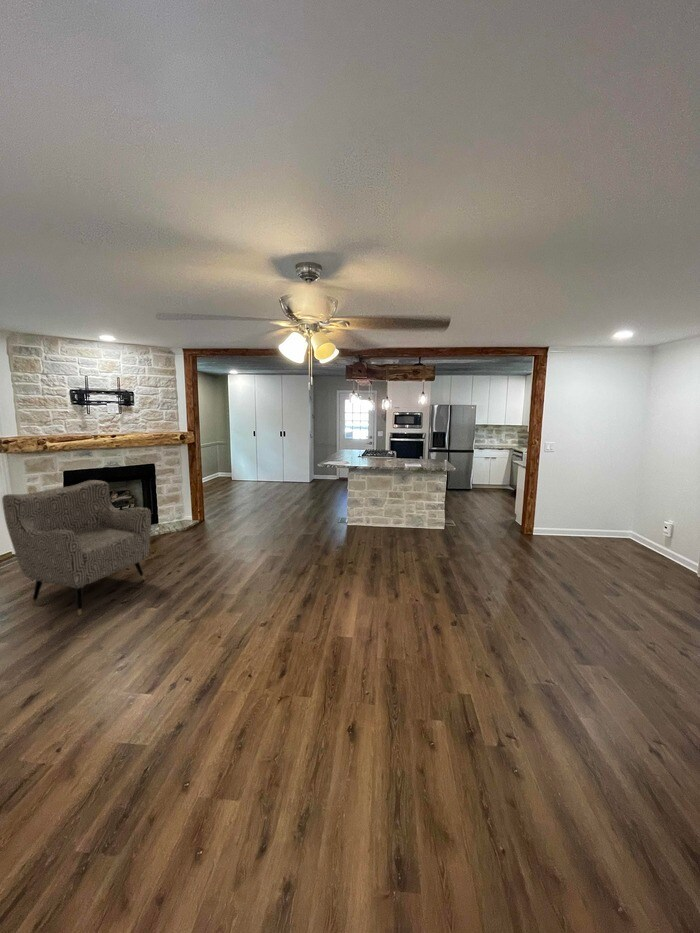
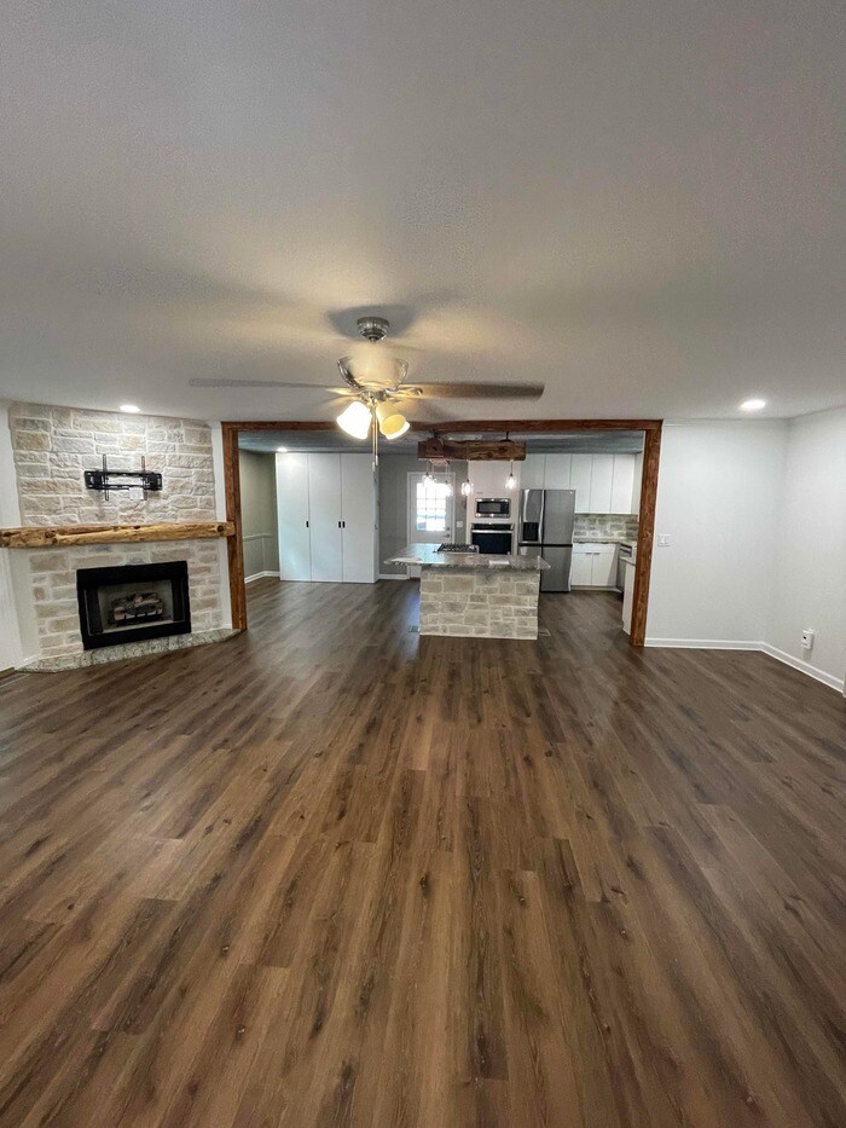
- armchair [1,479,152,617]
